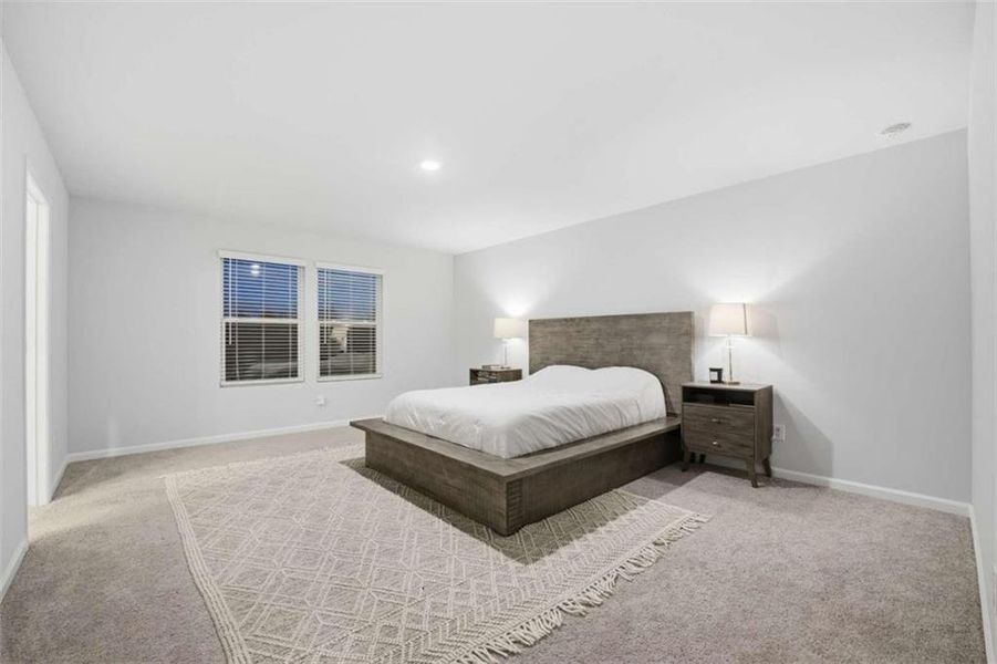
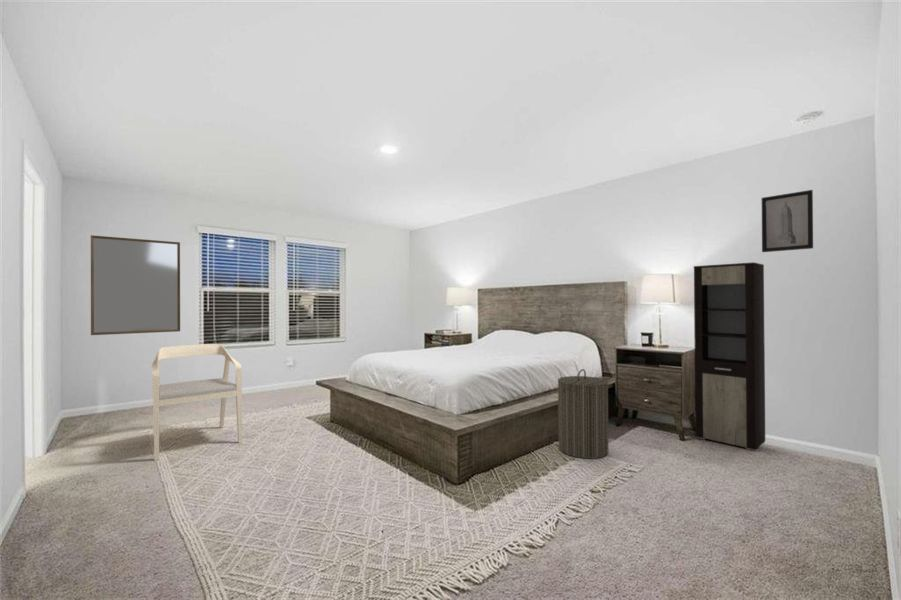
+ cabinet [693,261,766,452]
+ home mirror [90,234,181,336]
+ laundry hamper [557,368,609,460]
+ wall art [761,189,814,253]
+ armchair [151,343,244,462]
